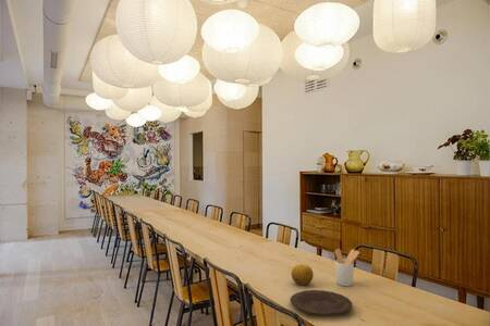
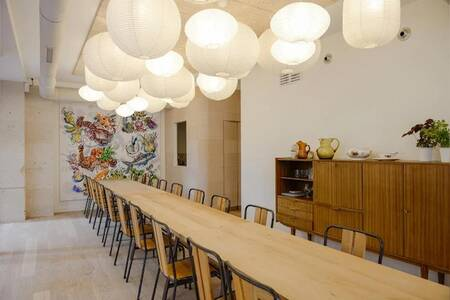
- utensil holder [333,248,360,287]
- fruit [291,263,315,286]
- plate [290,289,353,316]
